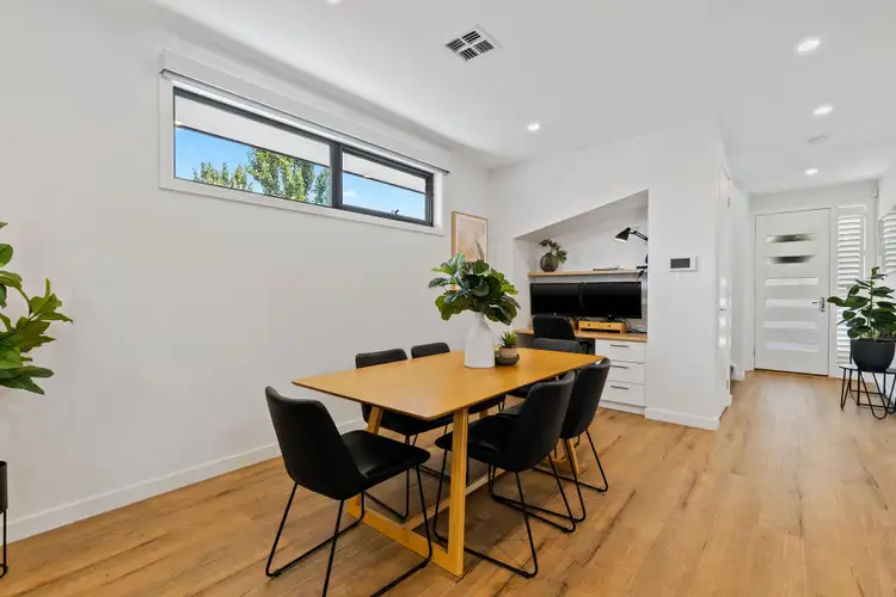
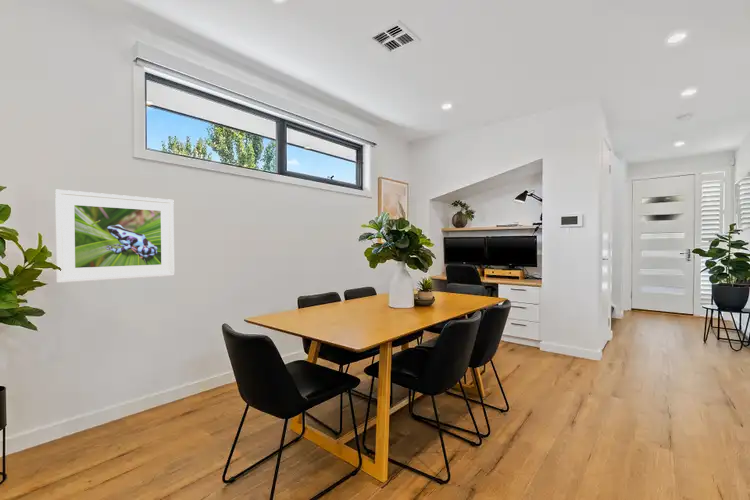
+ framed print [54,189,175,284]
